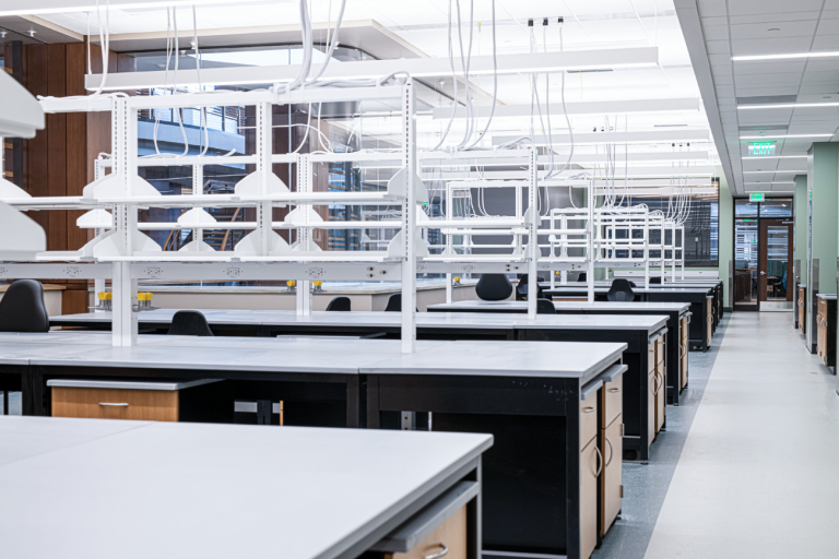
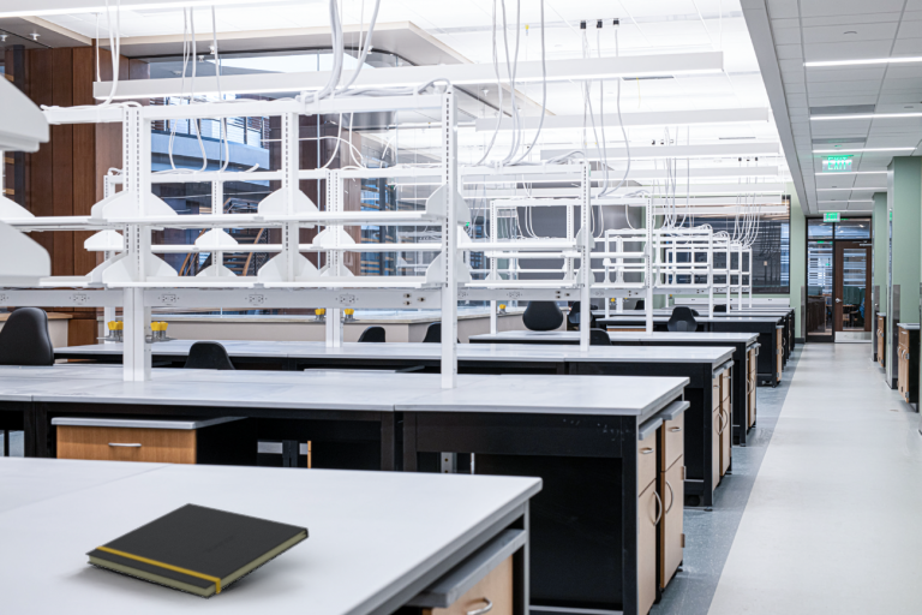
+ notepad [84,502,310,601]
